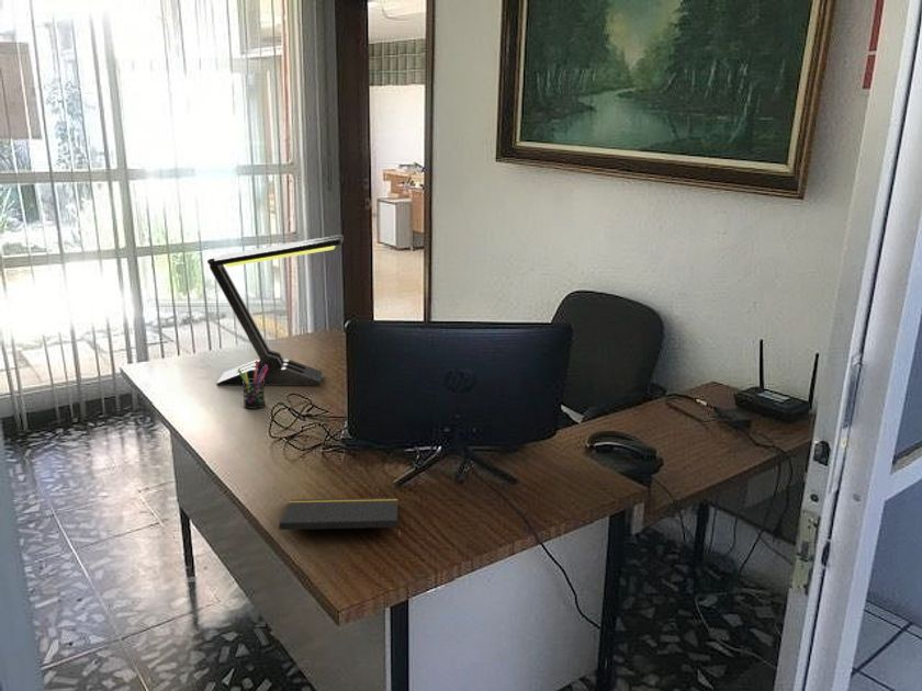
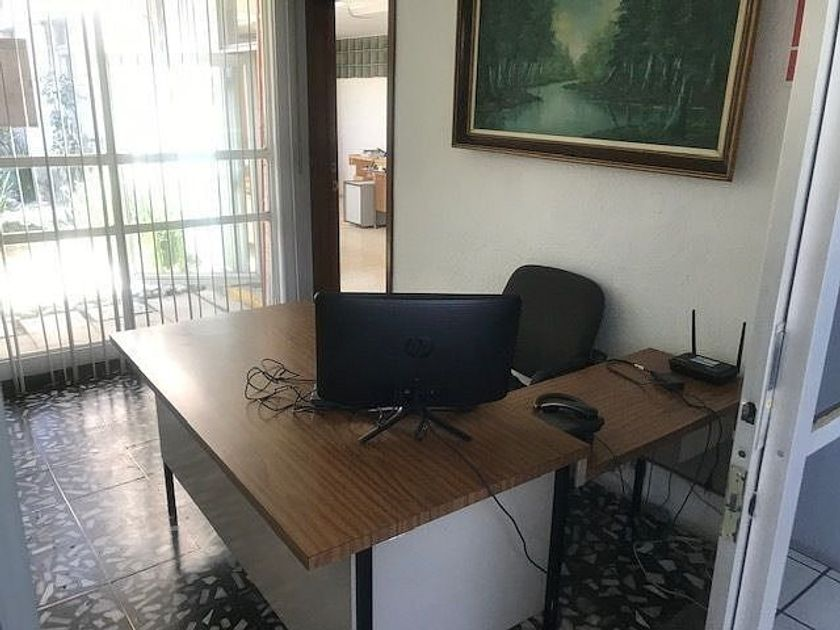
- notepad [278,497,402,541]
- desk lamp [206,234,345,387]
- pen holder [237,361,268,410]
